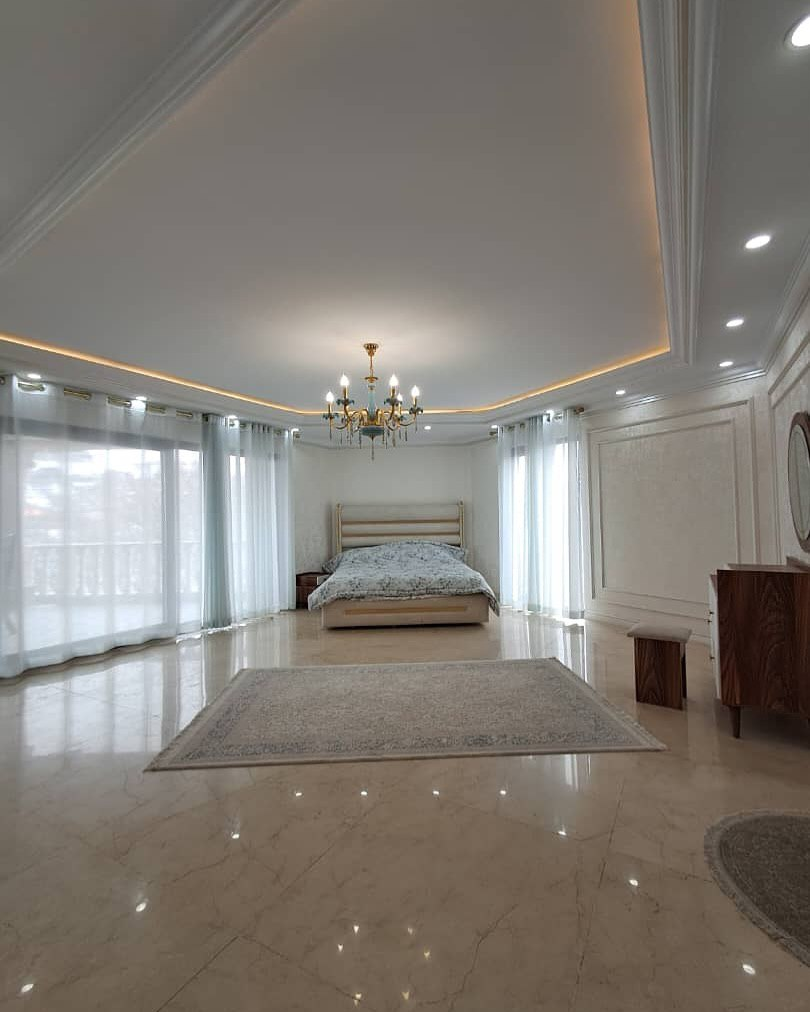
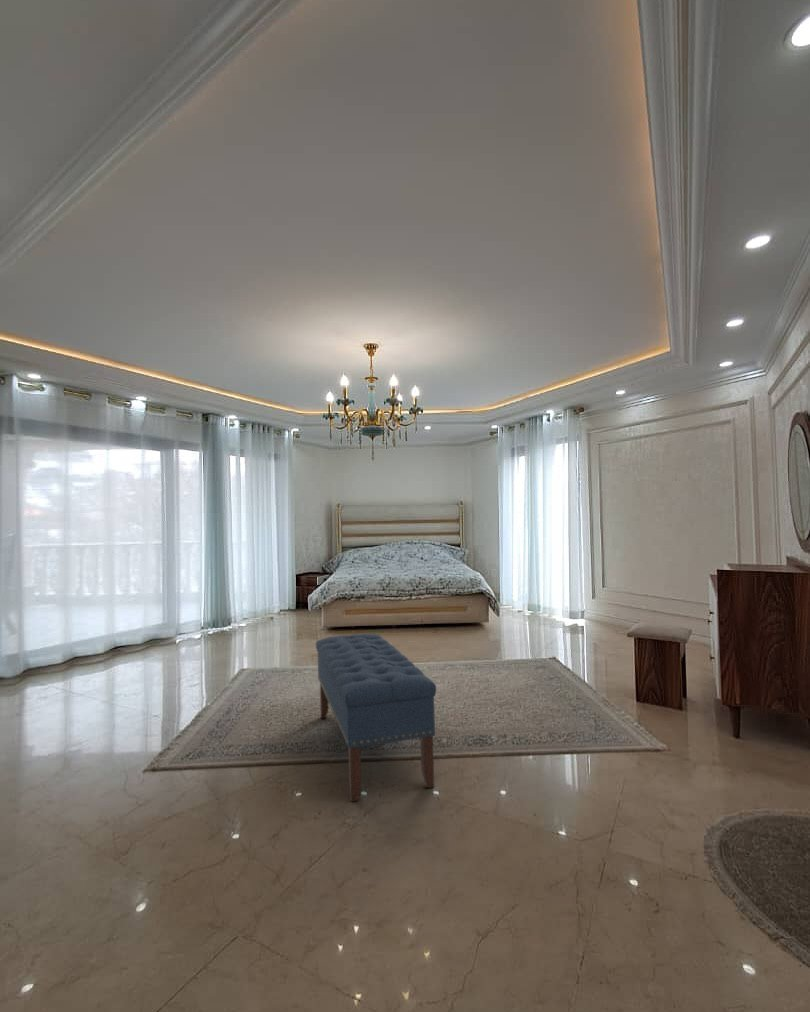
+ bench [315,633,437,803]
